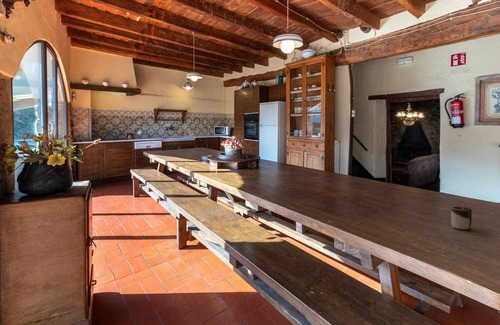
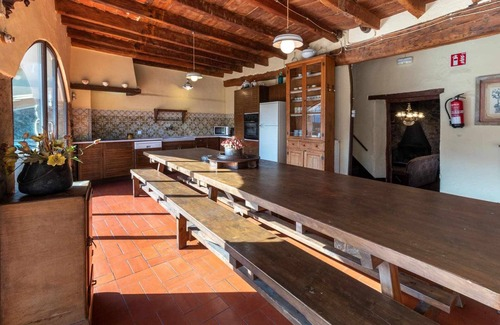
- cup [450,206,473,231]
